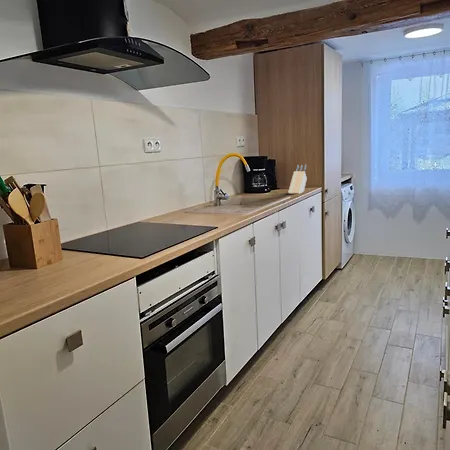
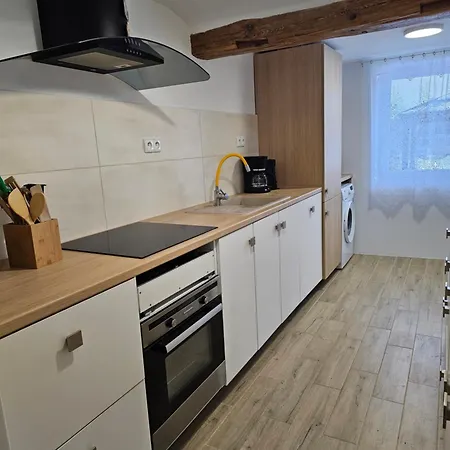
- knife block [287,163,308,195]
